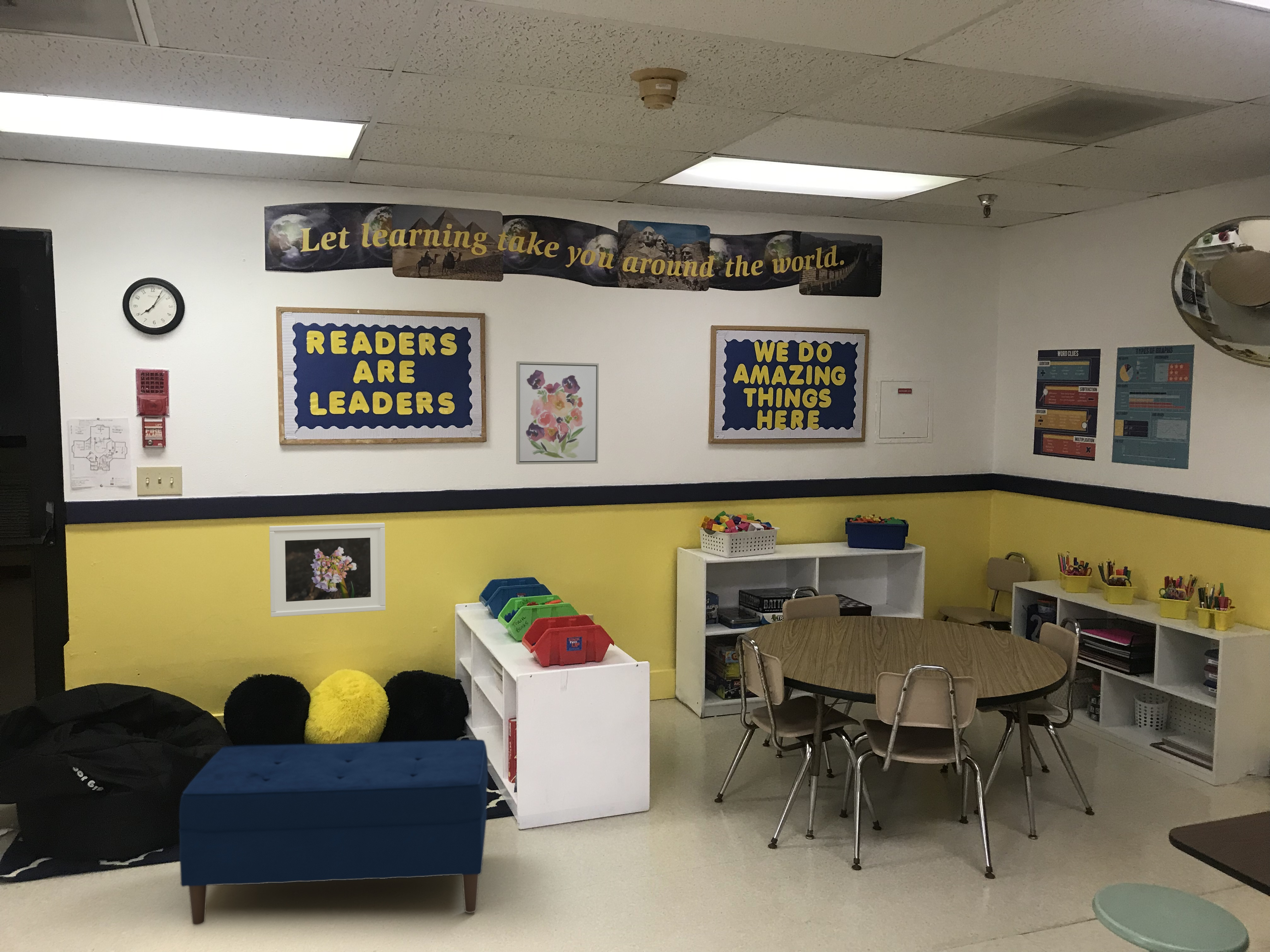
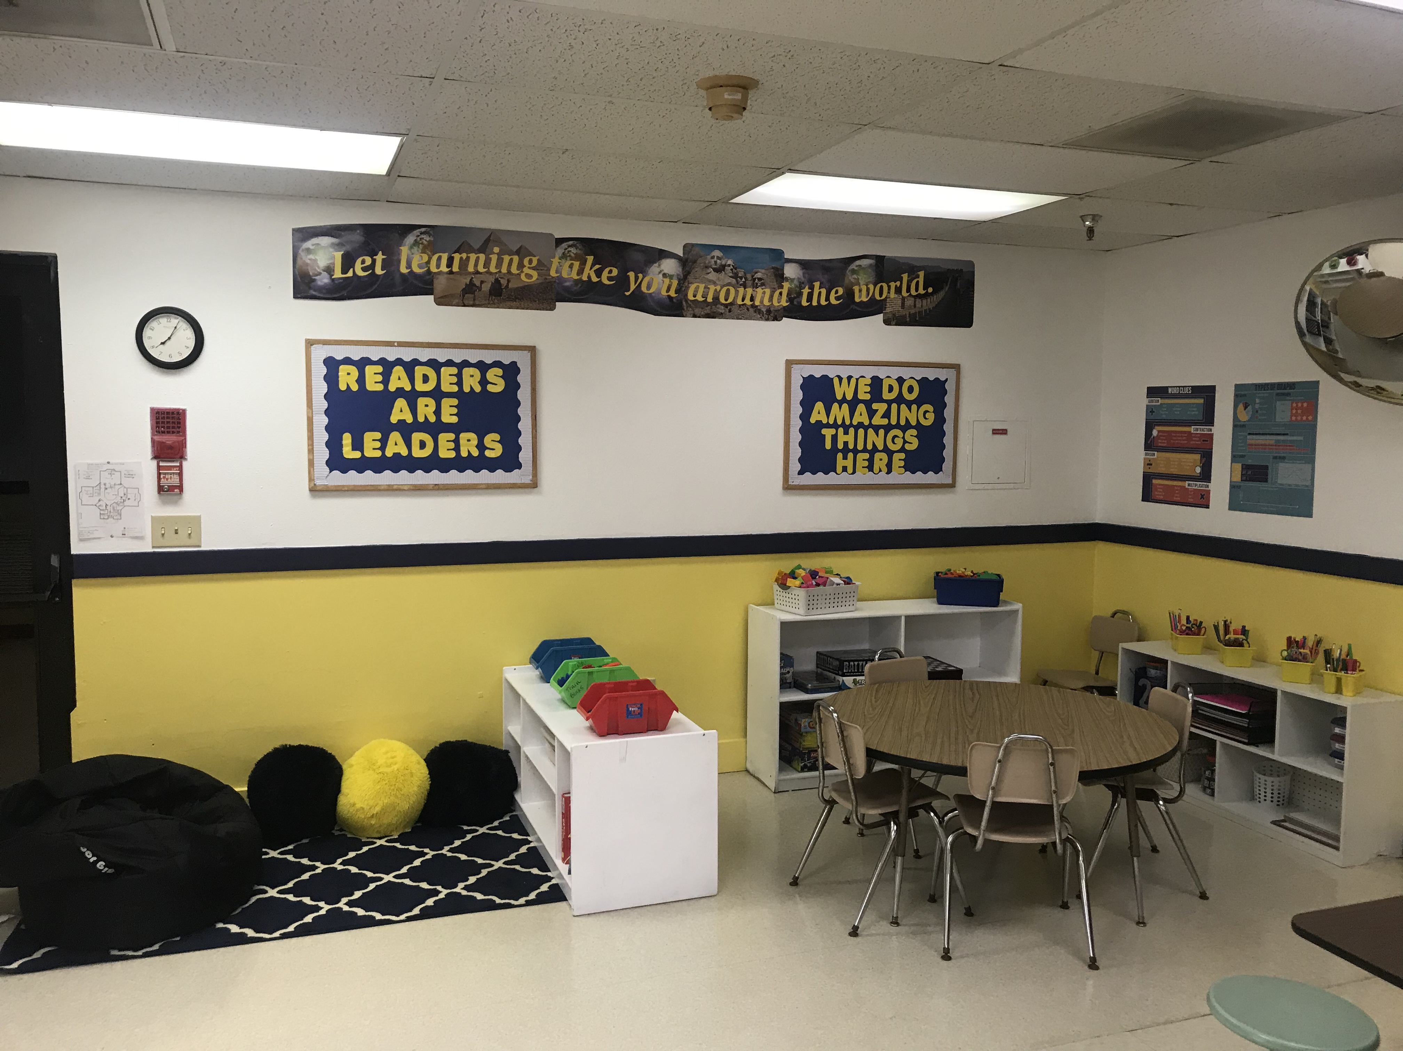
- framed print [269,522,386,617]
- bench [179,739,488,926]
- wall art [516,361,599,465]
